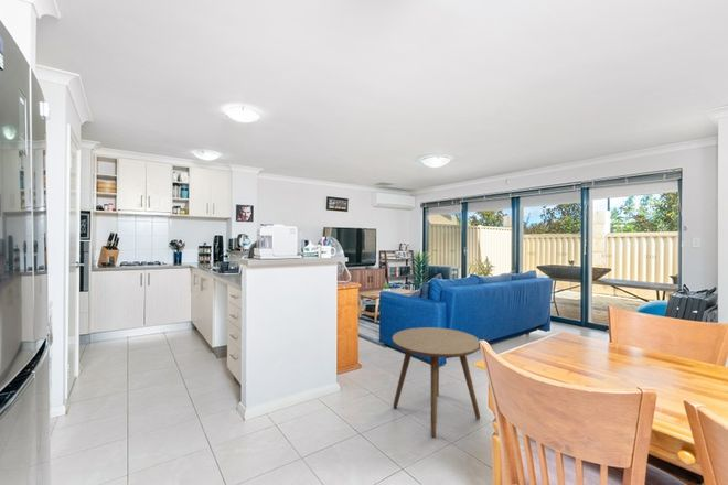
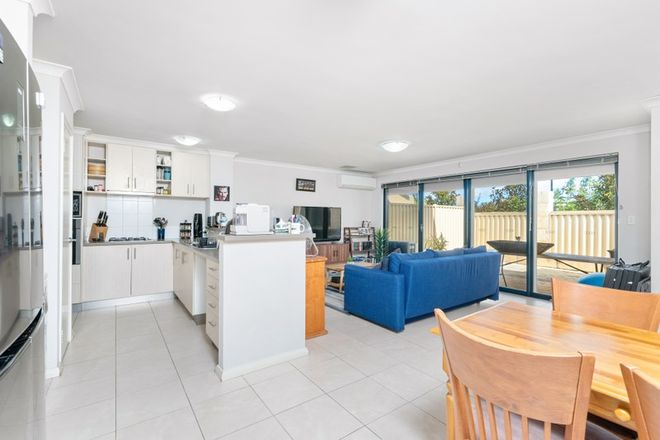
- side table [392,326,481,439]
